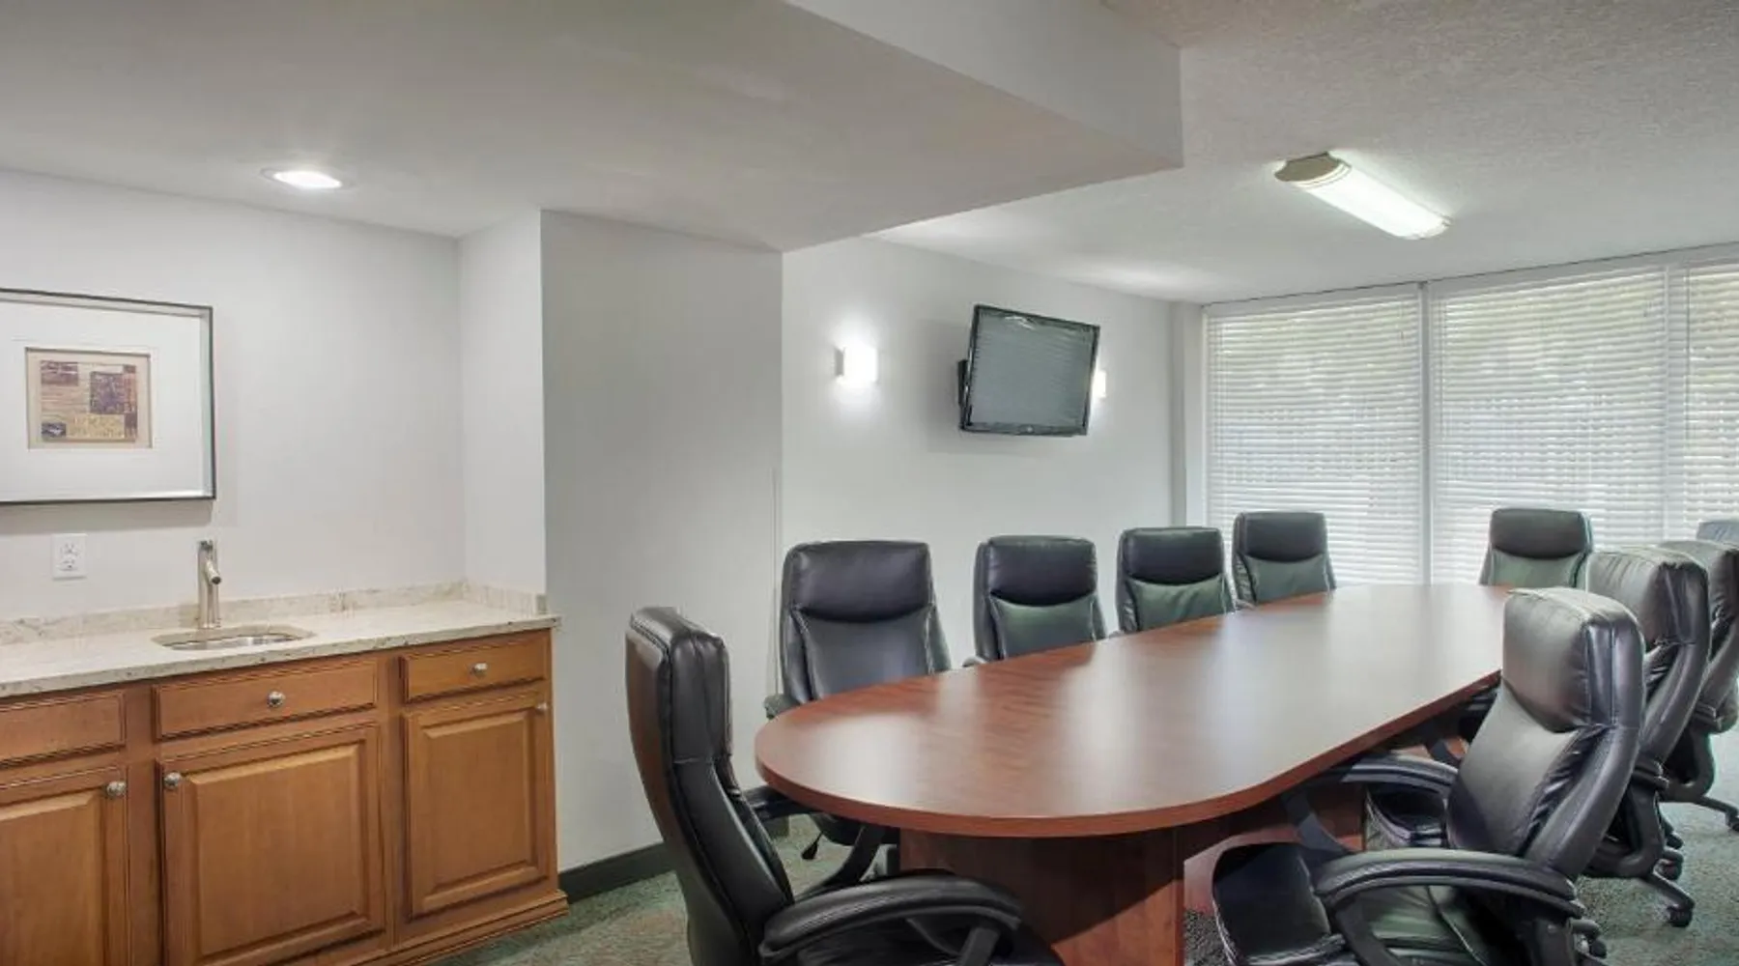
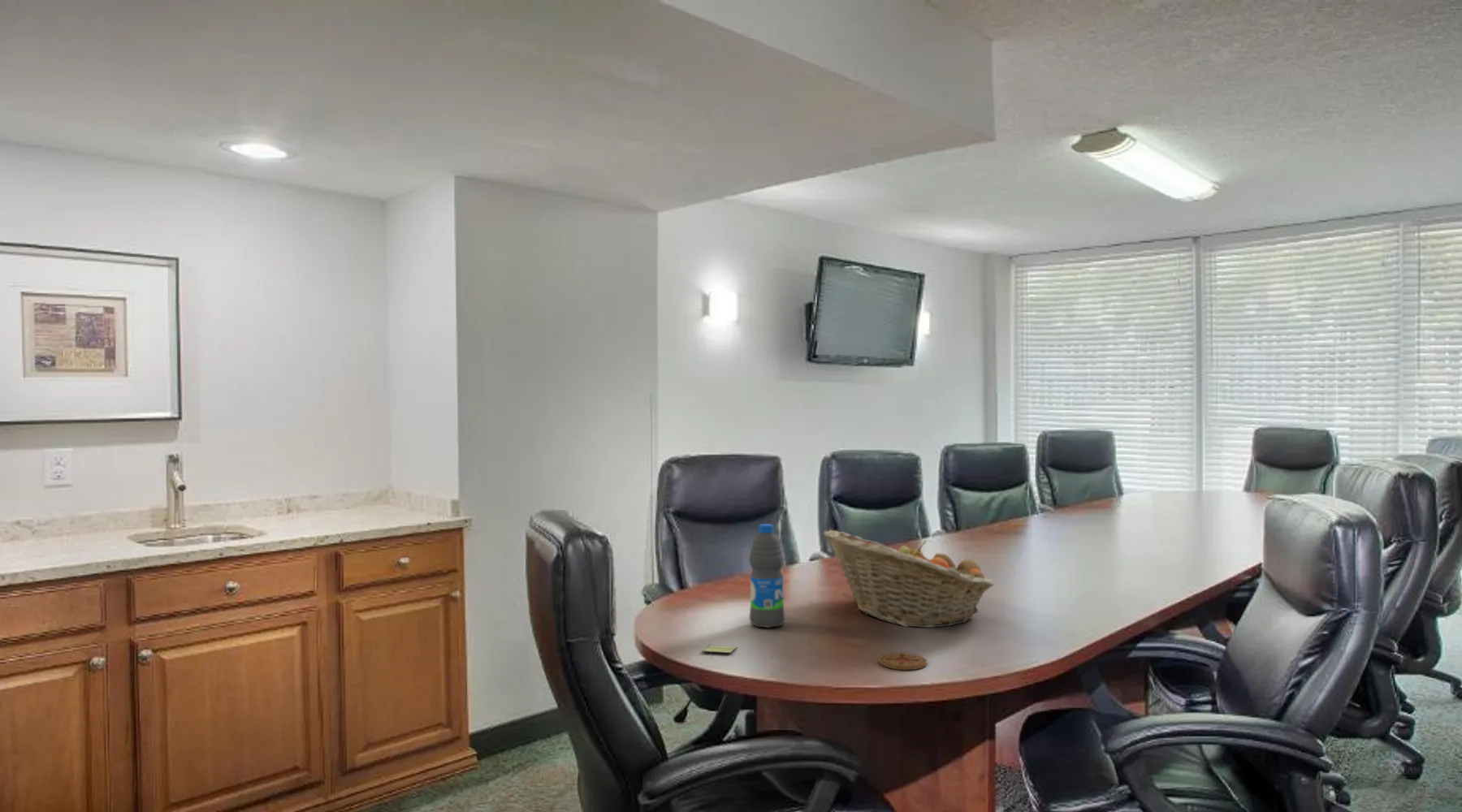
+ water bottle [748,523,785,629]
+ cushion [701,644,738,660]
+ fruit basket [823,529,995,628]
+ coaster [878,652,928,671]
